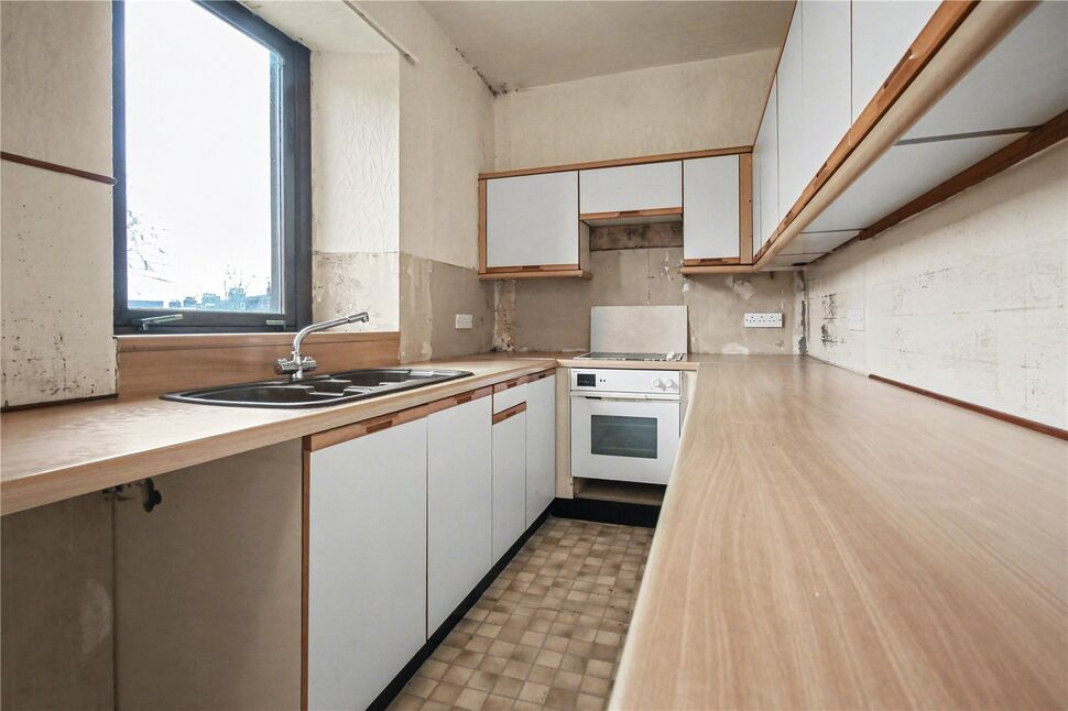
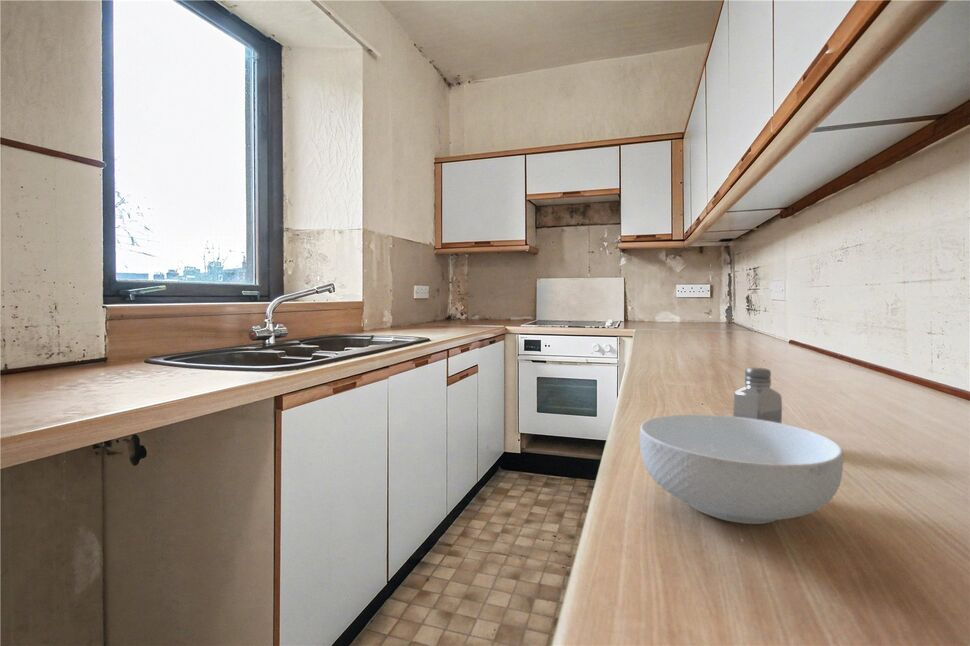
+ cereal bowl [638,414,844,525]
+ saltshaker [732,367,783,424]
